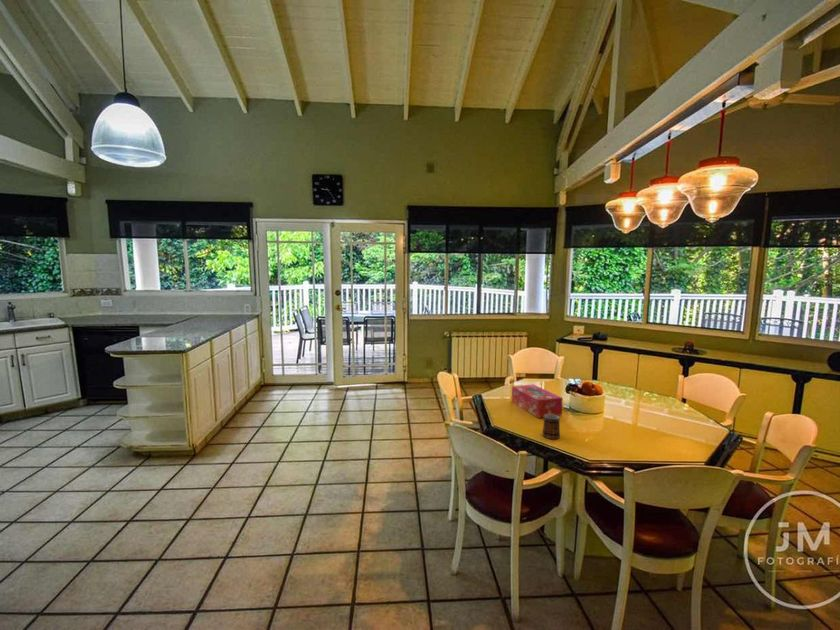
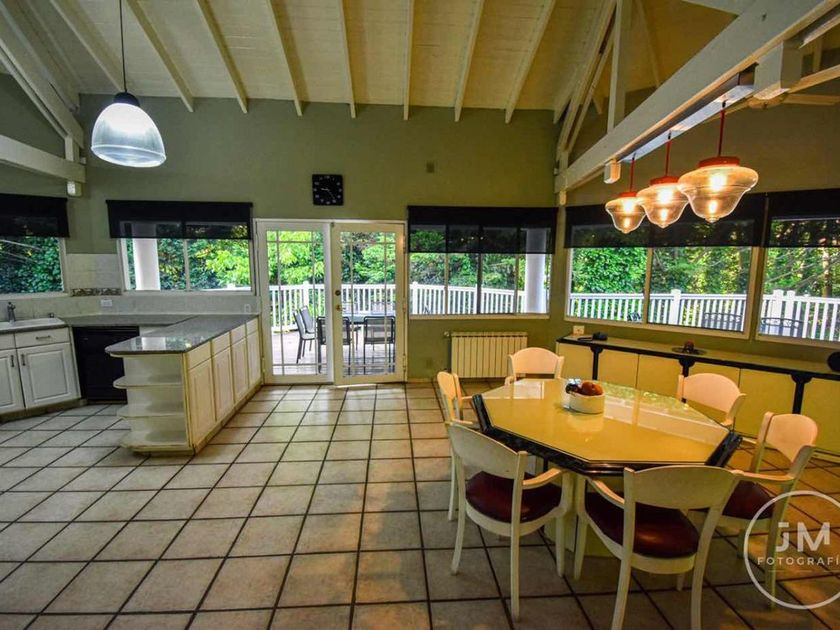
- mug [541,410,561,440]
- tissue box [511,384,564,419]
